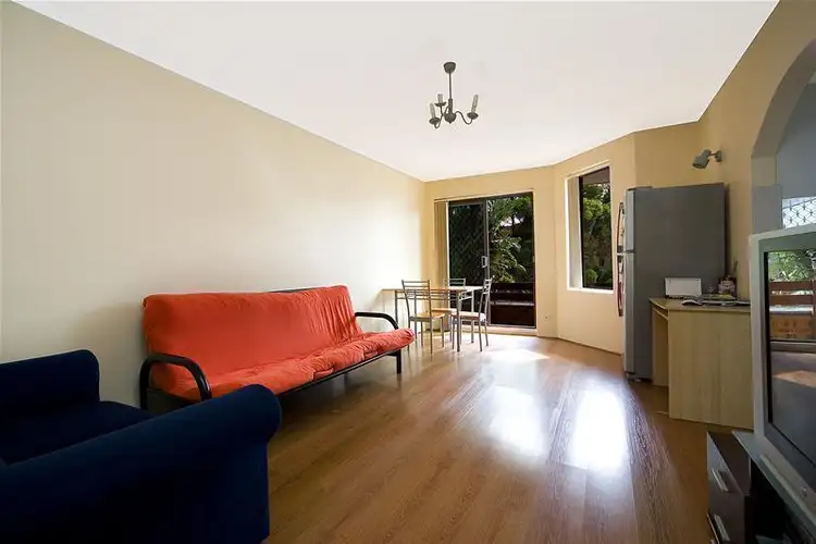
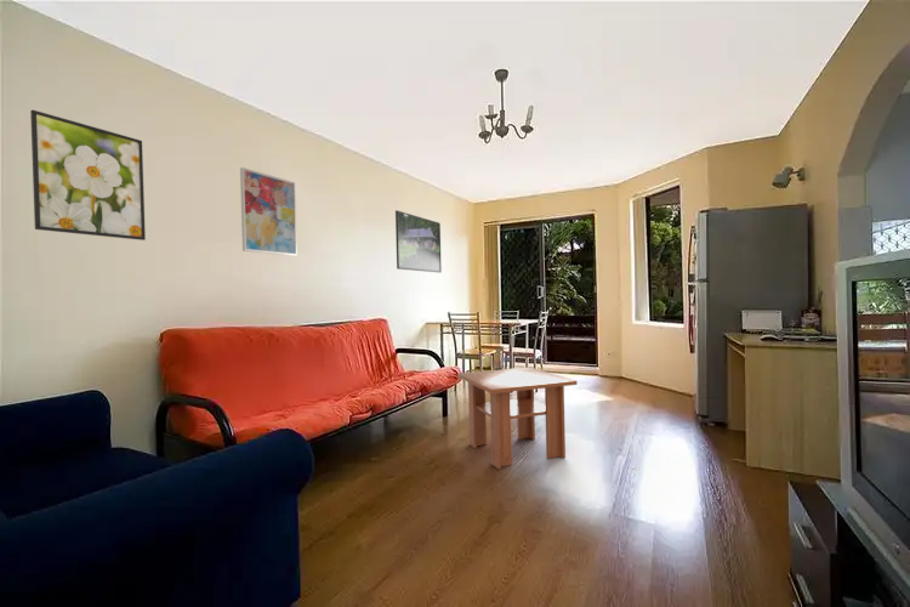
+ wall art [239,166,298,257]
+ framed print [394,209,443,274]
+ coffee table [456,367,579,470]
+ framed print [29,109,147,242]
